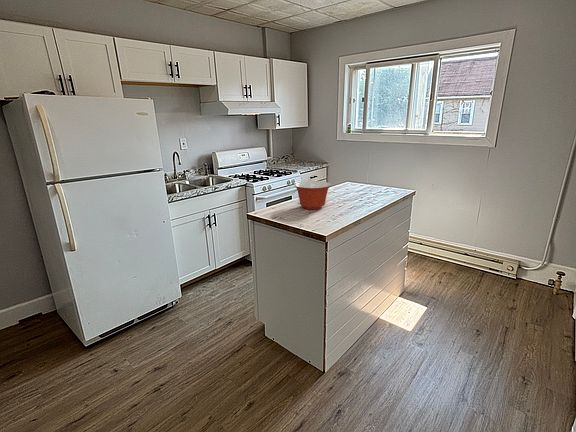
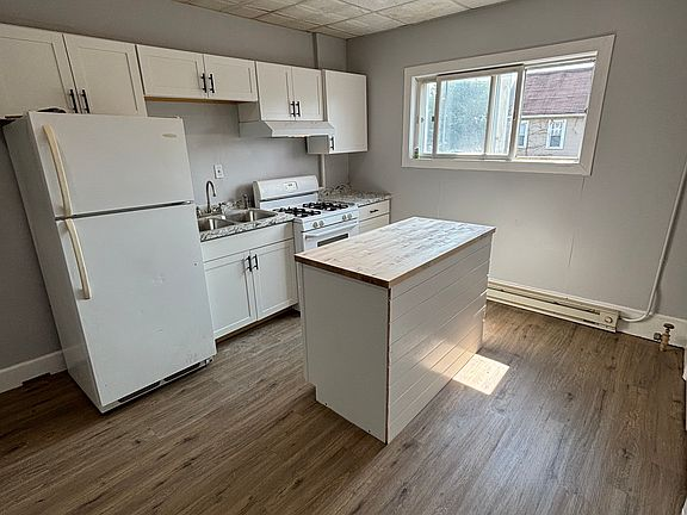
- mixing bowl [293,180,332,210]
